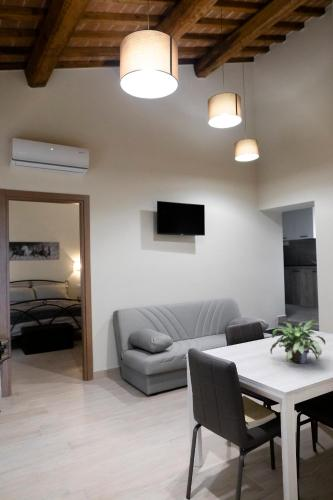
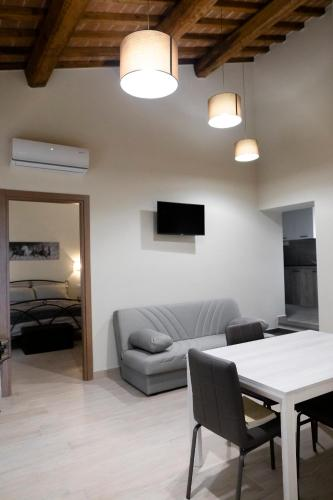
- potted plant [269,319,326,365]
